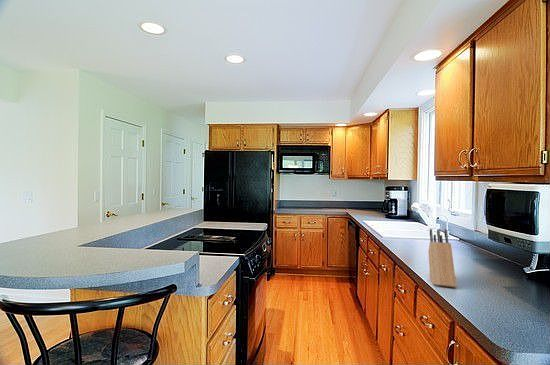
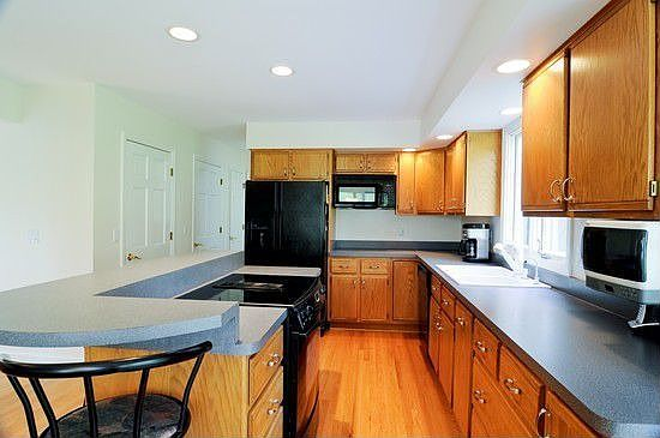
- knife block [427,228,457,288]
